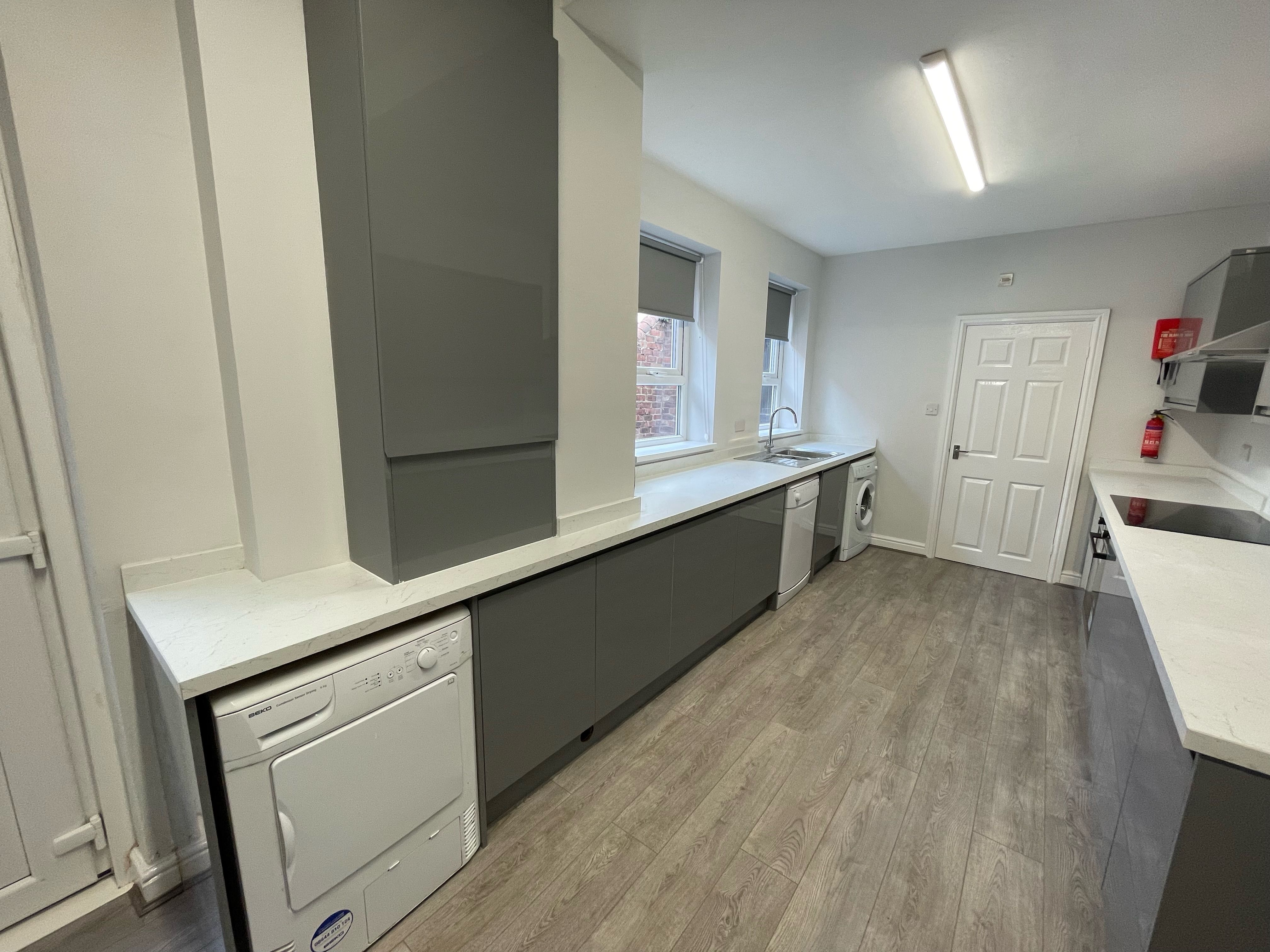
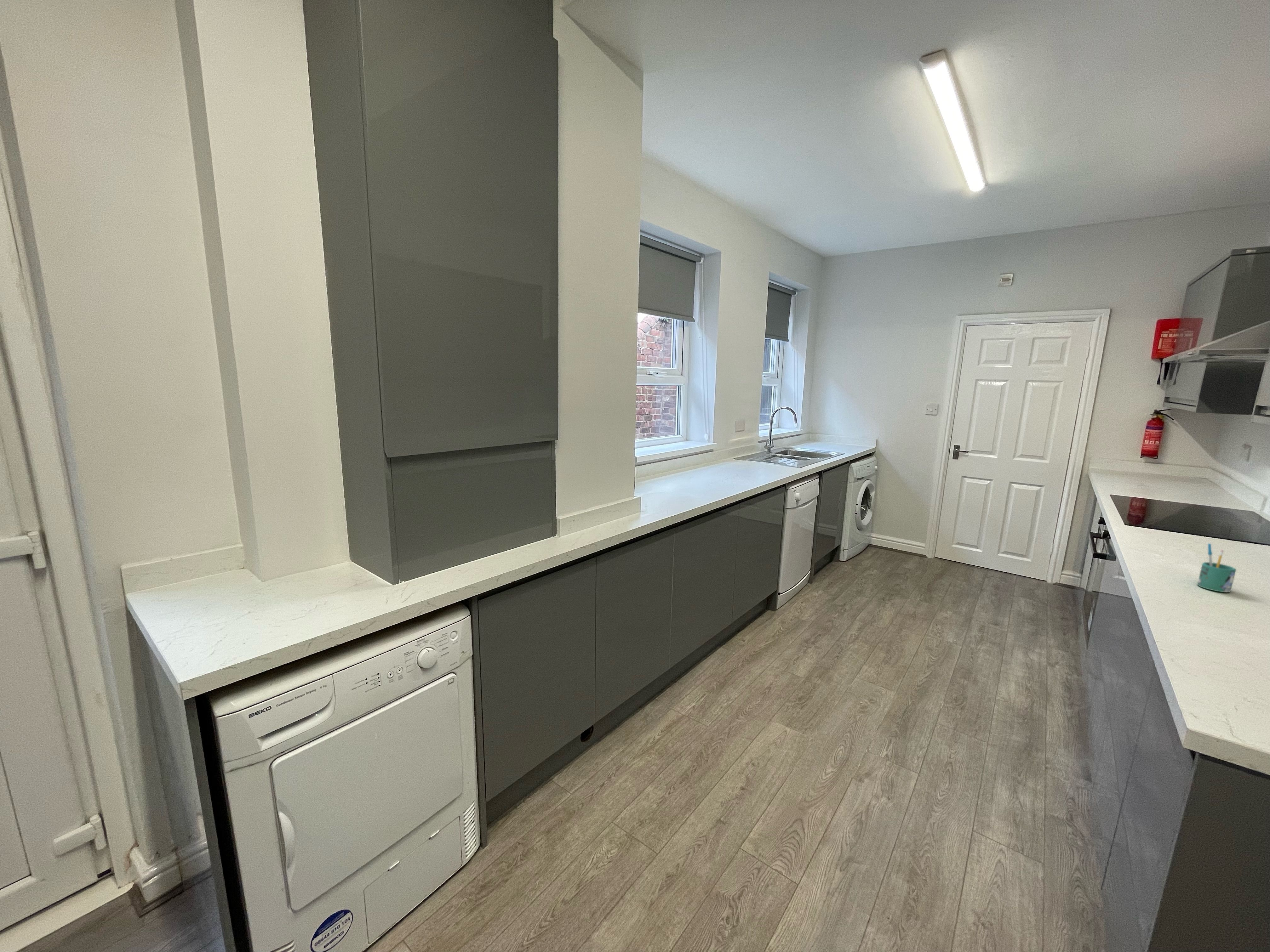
+ mug [1197,543,1237,592]
